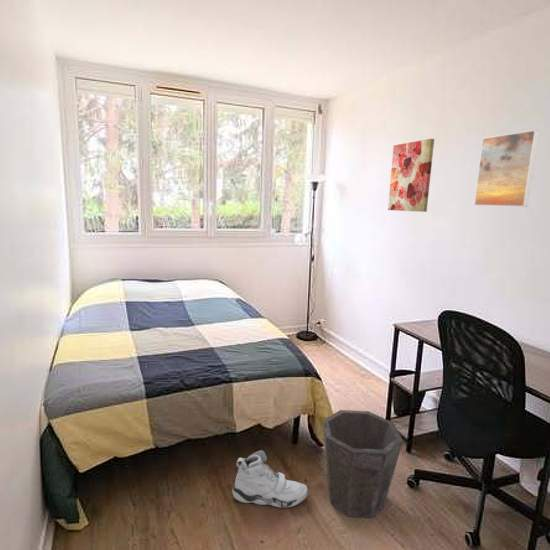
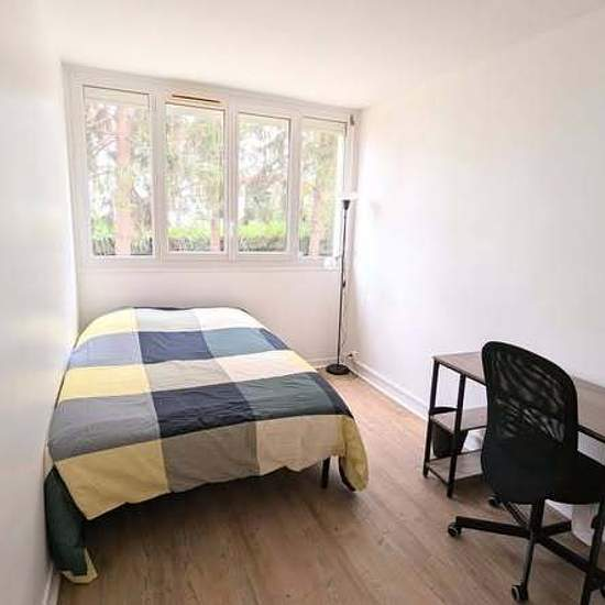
- wall art [387,138,435,213]
- sneaker [232,449,309,509]
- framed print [473,129,540,208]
- waste bin [322,409,404,519]
